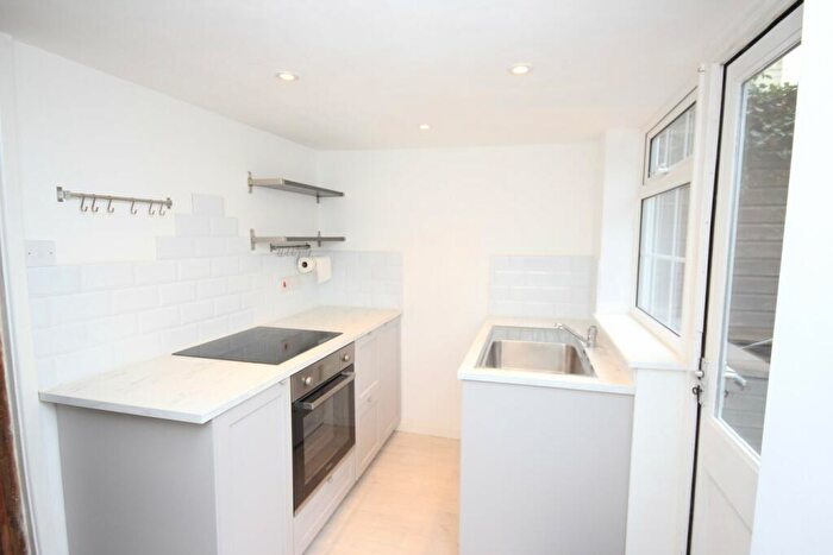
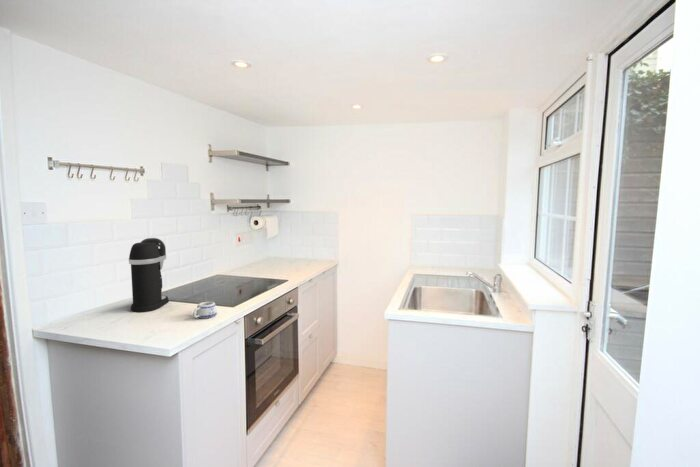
+ coffee maker [128,237,170,313]
+ mug [192,301,218,319]
